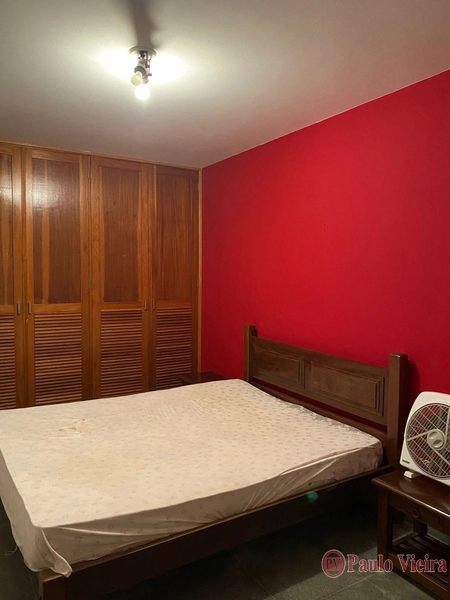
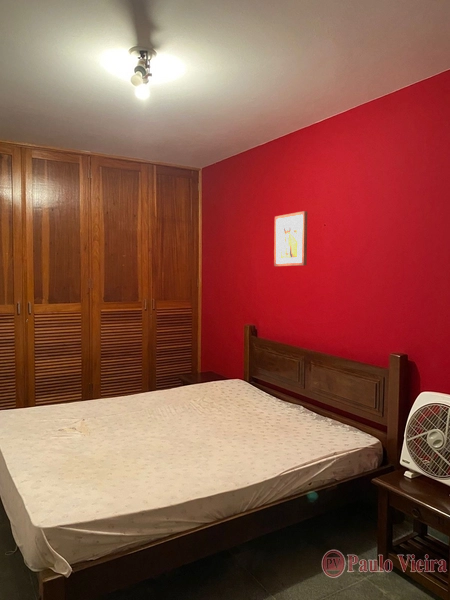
+ wall art [273,210,308,267]
